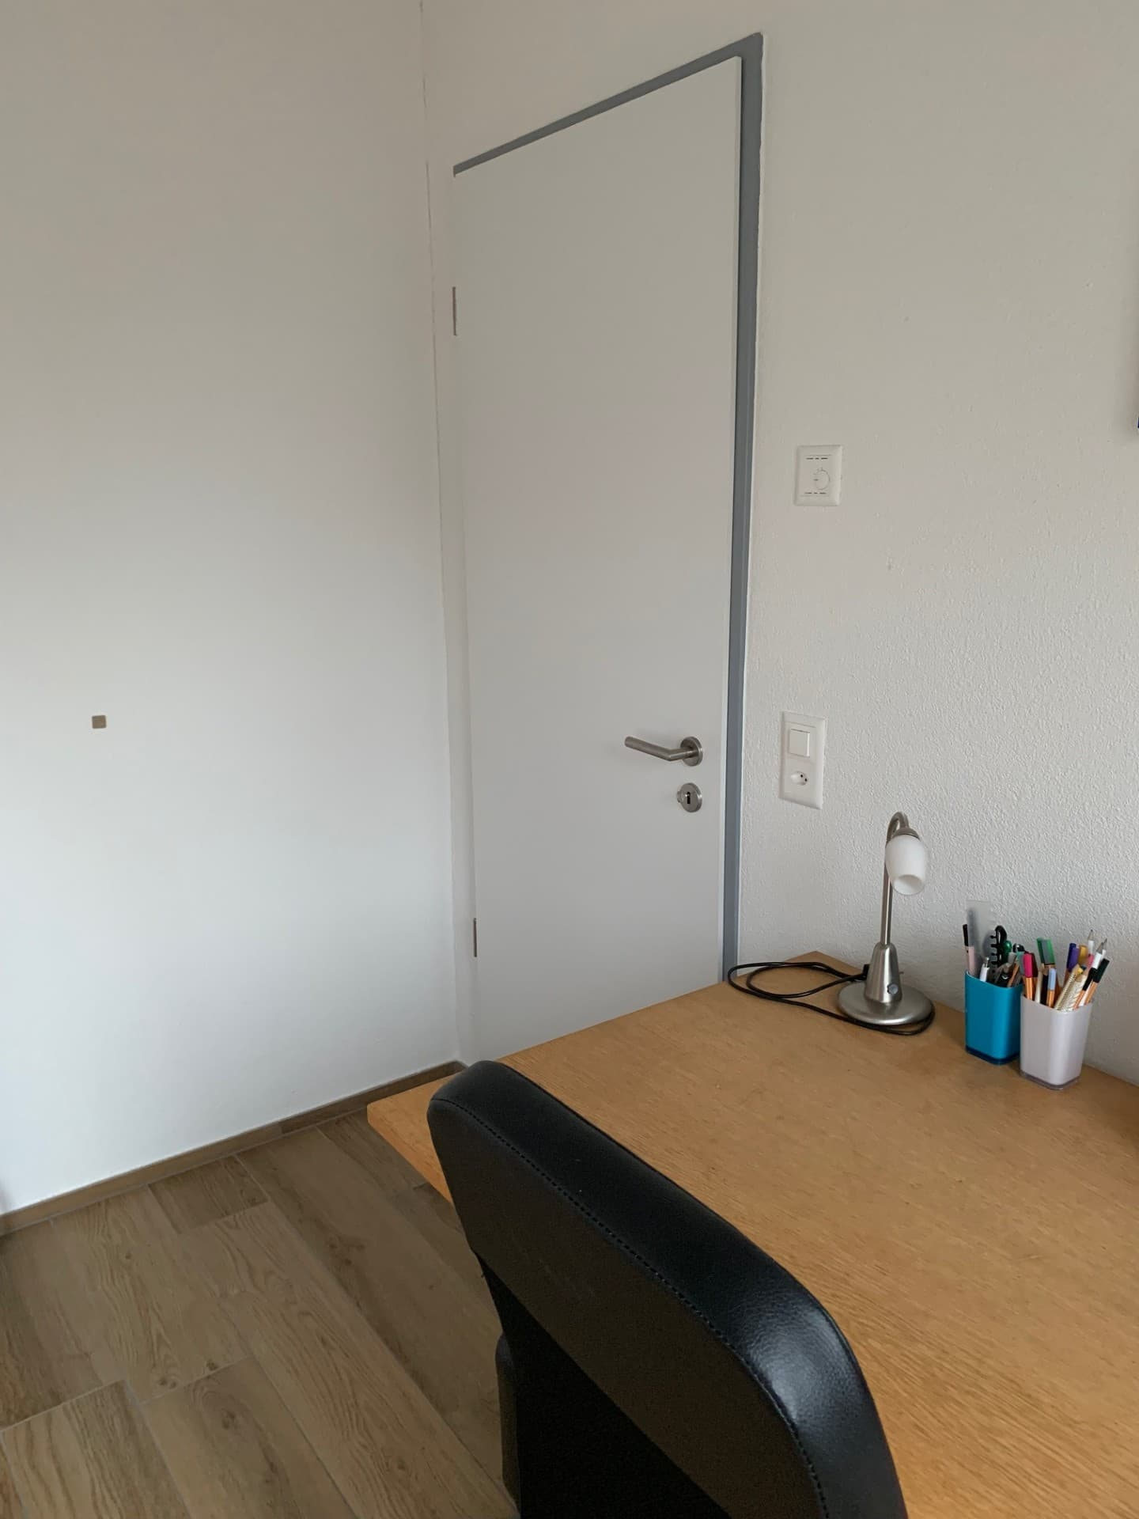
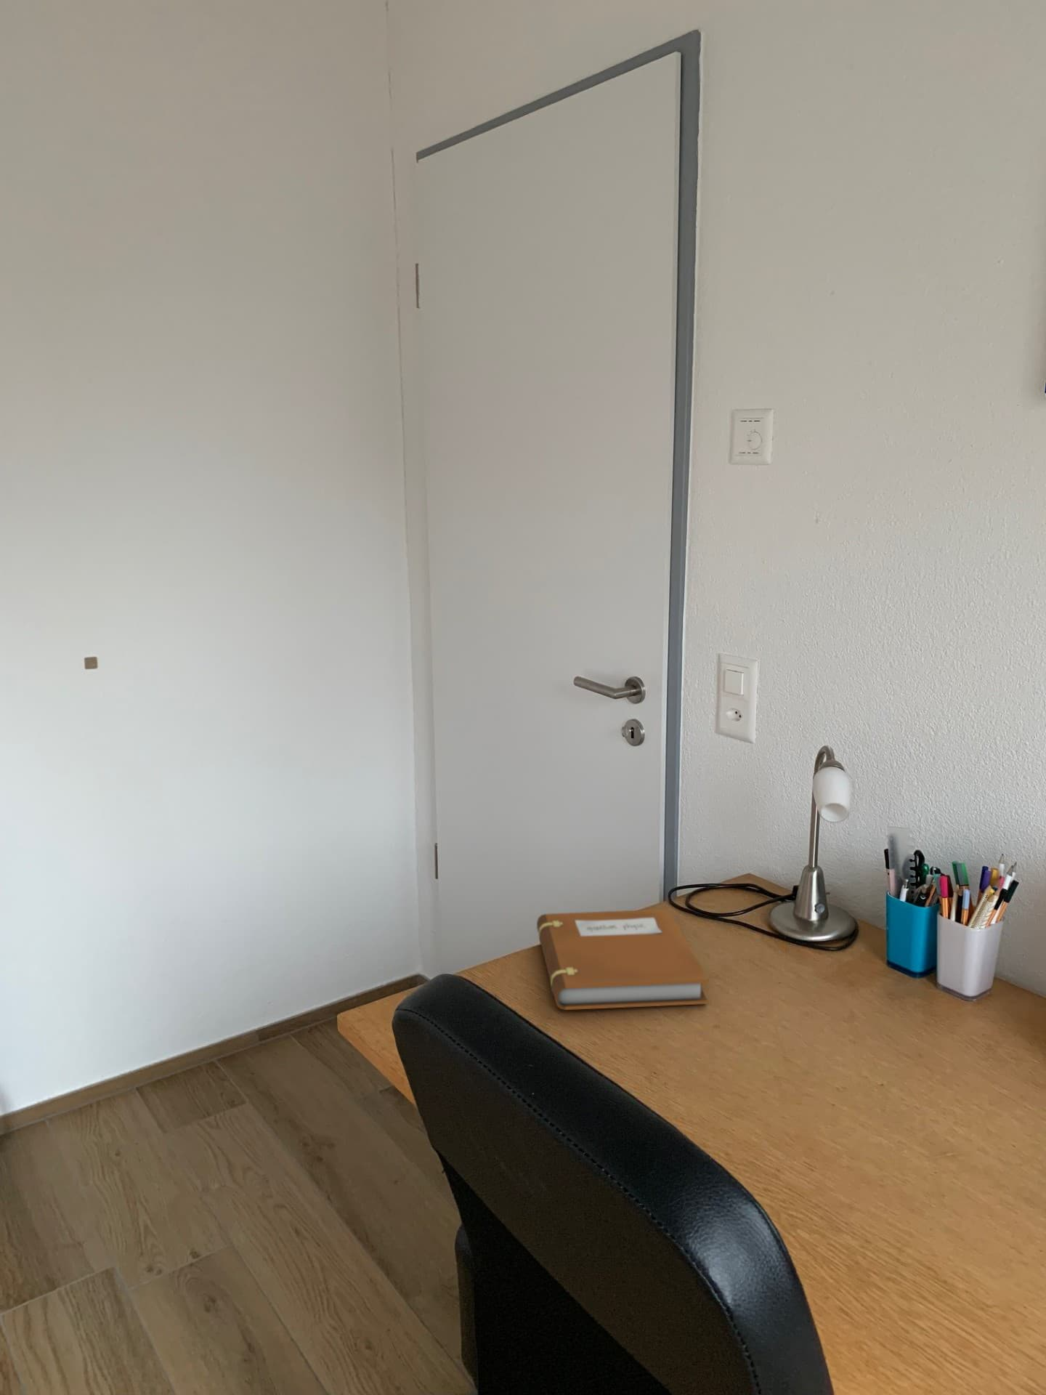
+ notebook [536,908,709,1011]
